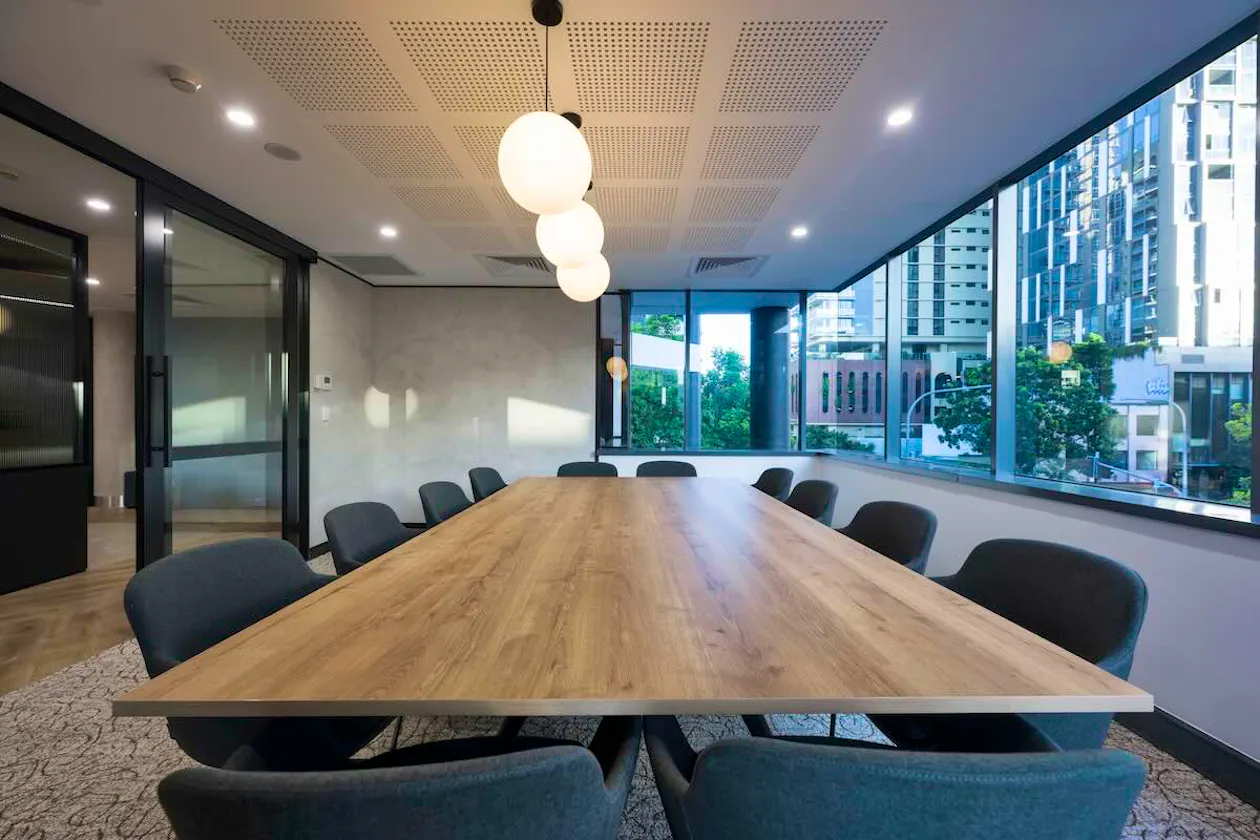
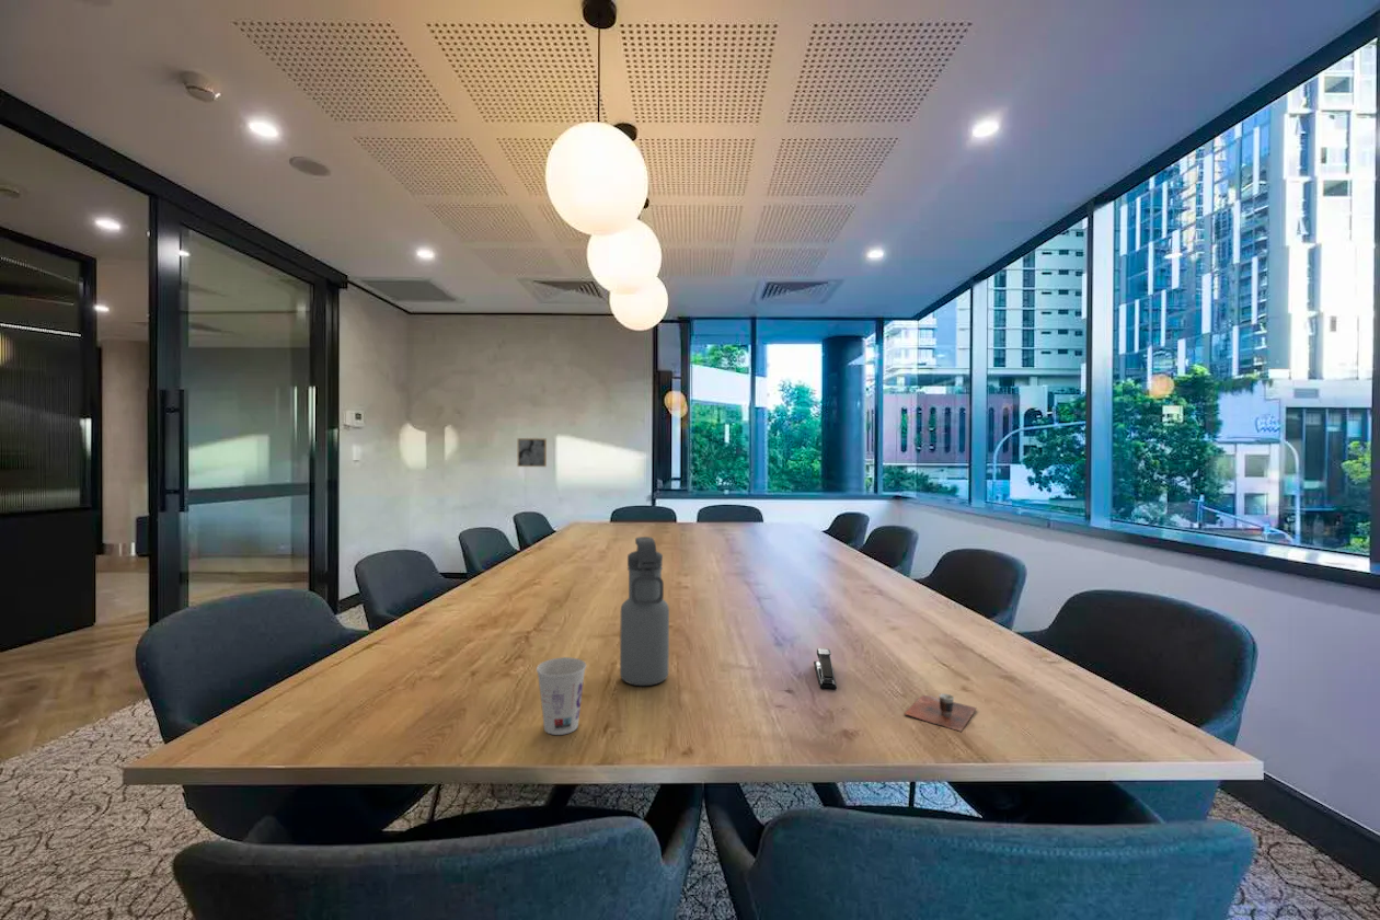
+ cup [536,656,587,736]
+ stapler [813,647,838,690]
+ water bottle [619,536,670,687]
+ wall art [516,437,548,468]
+ cup [904,692,978,733]
